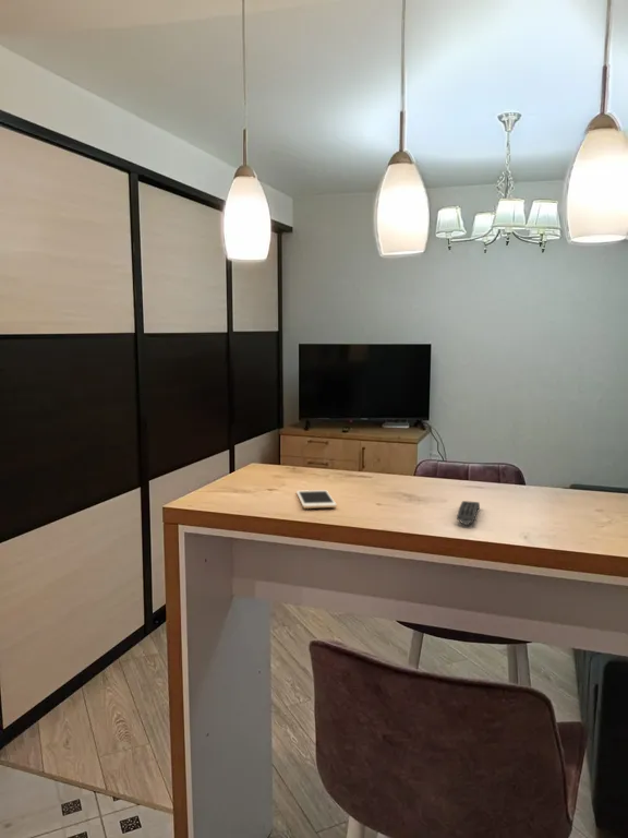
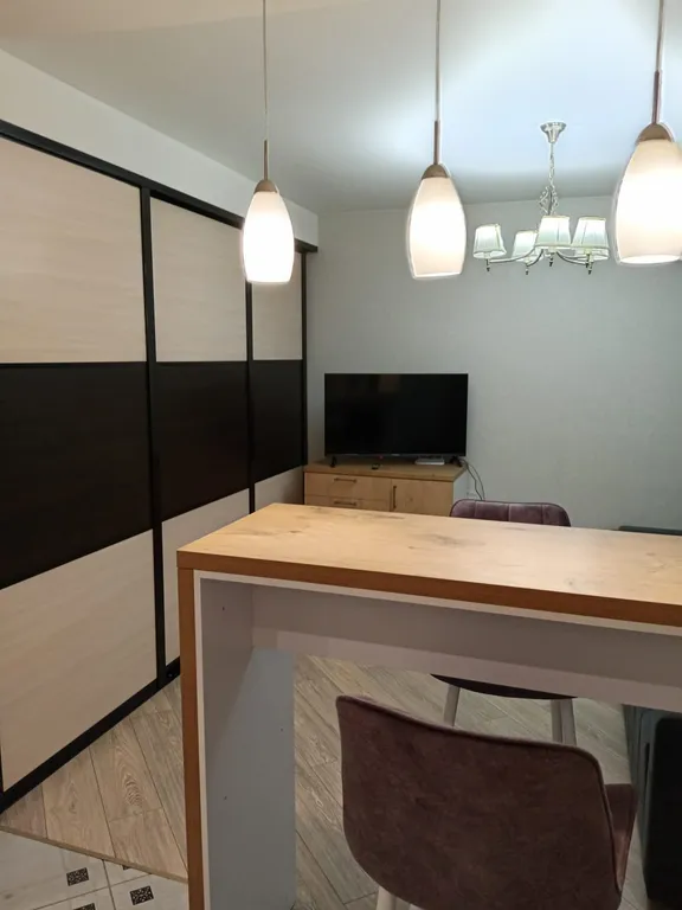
- cell phone [295,489,338,510]
- remote control [456,500,481,526]
